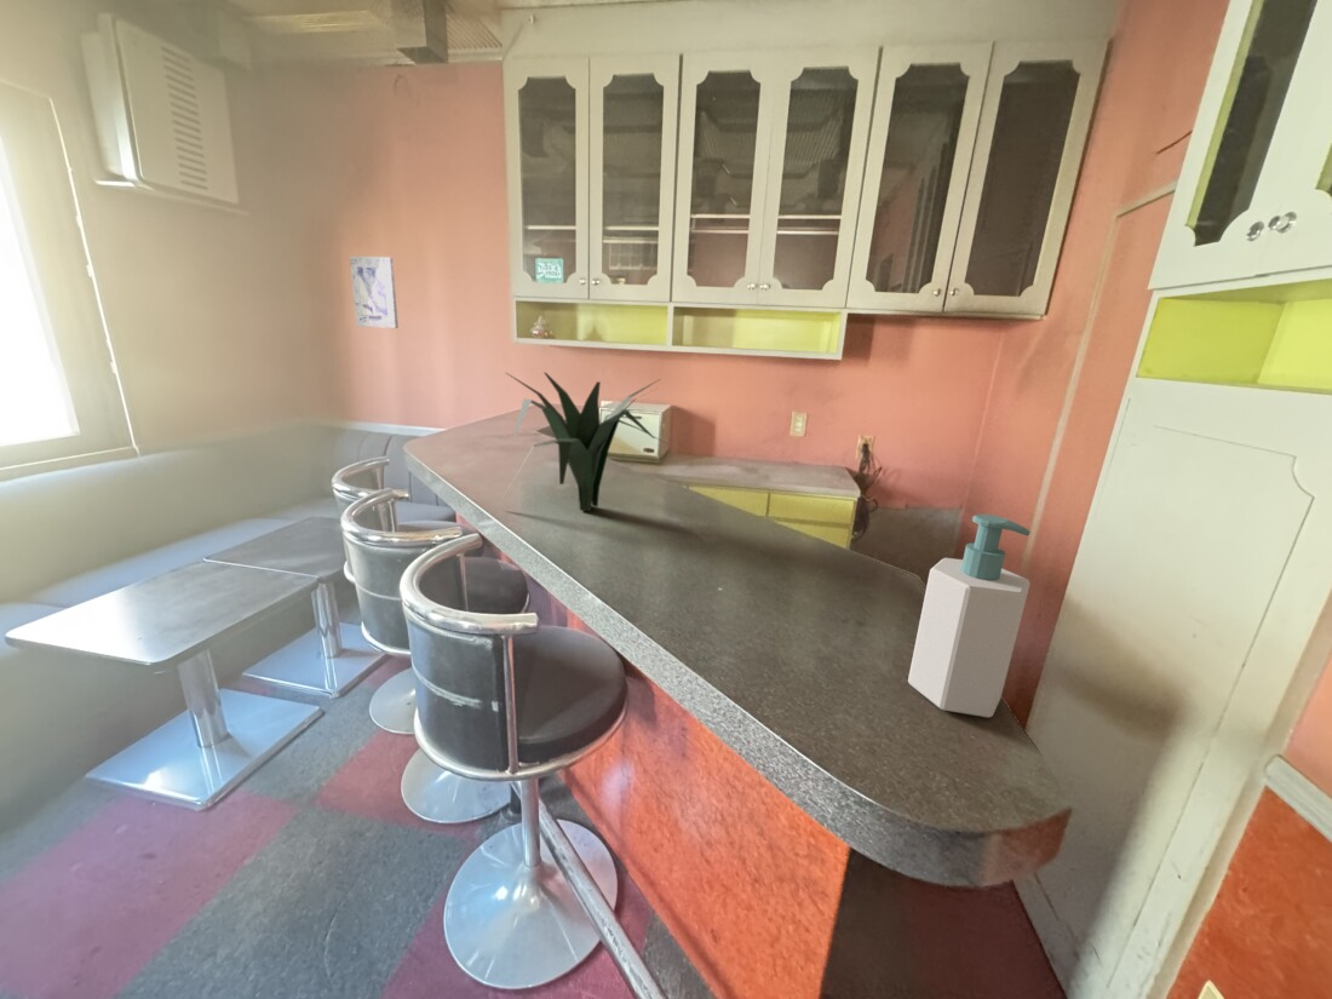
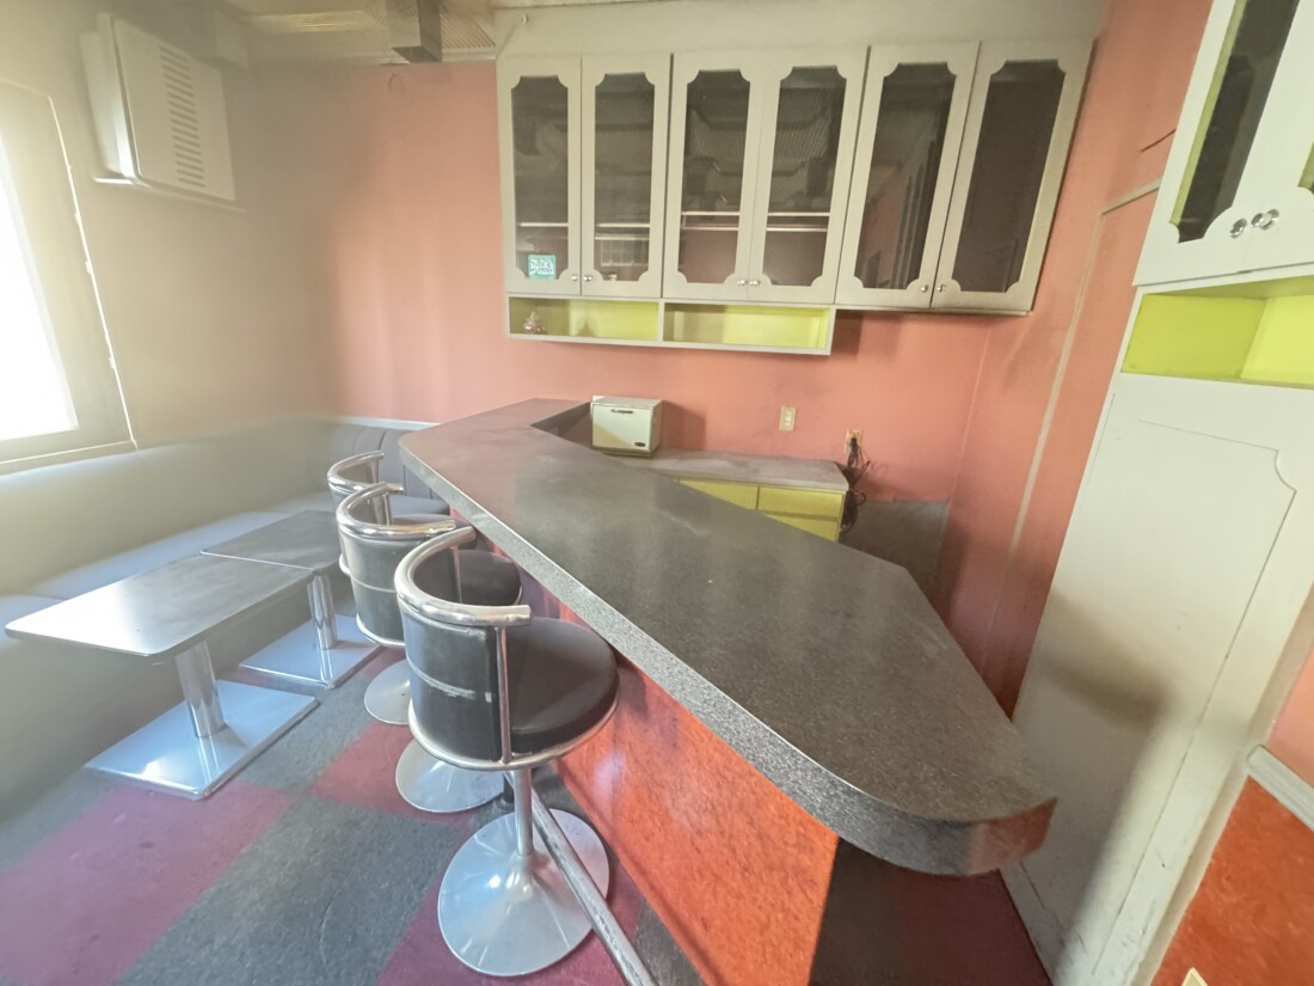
- soap bottle [907,513,1032,719]
- plant [498,371,667,512]
- wall art [349,256,400,329]
